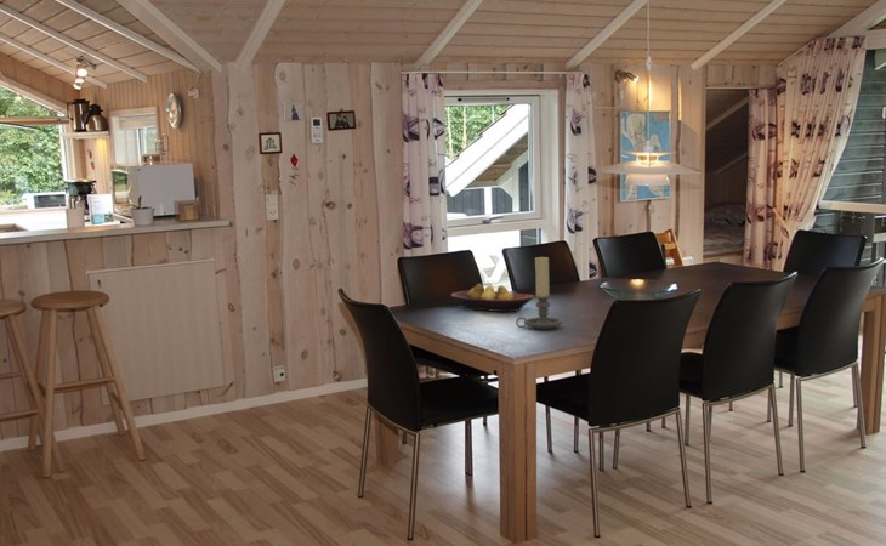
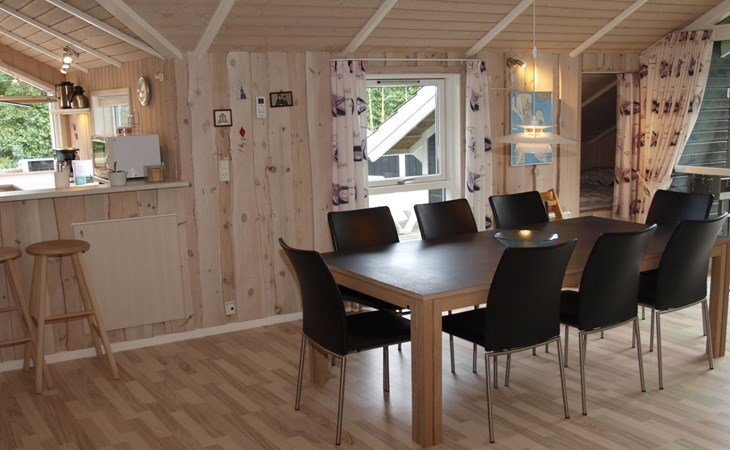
- candle holder [515,255,564,330]
- fruit bowl [450,283,535,313]
